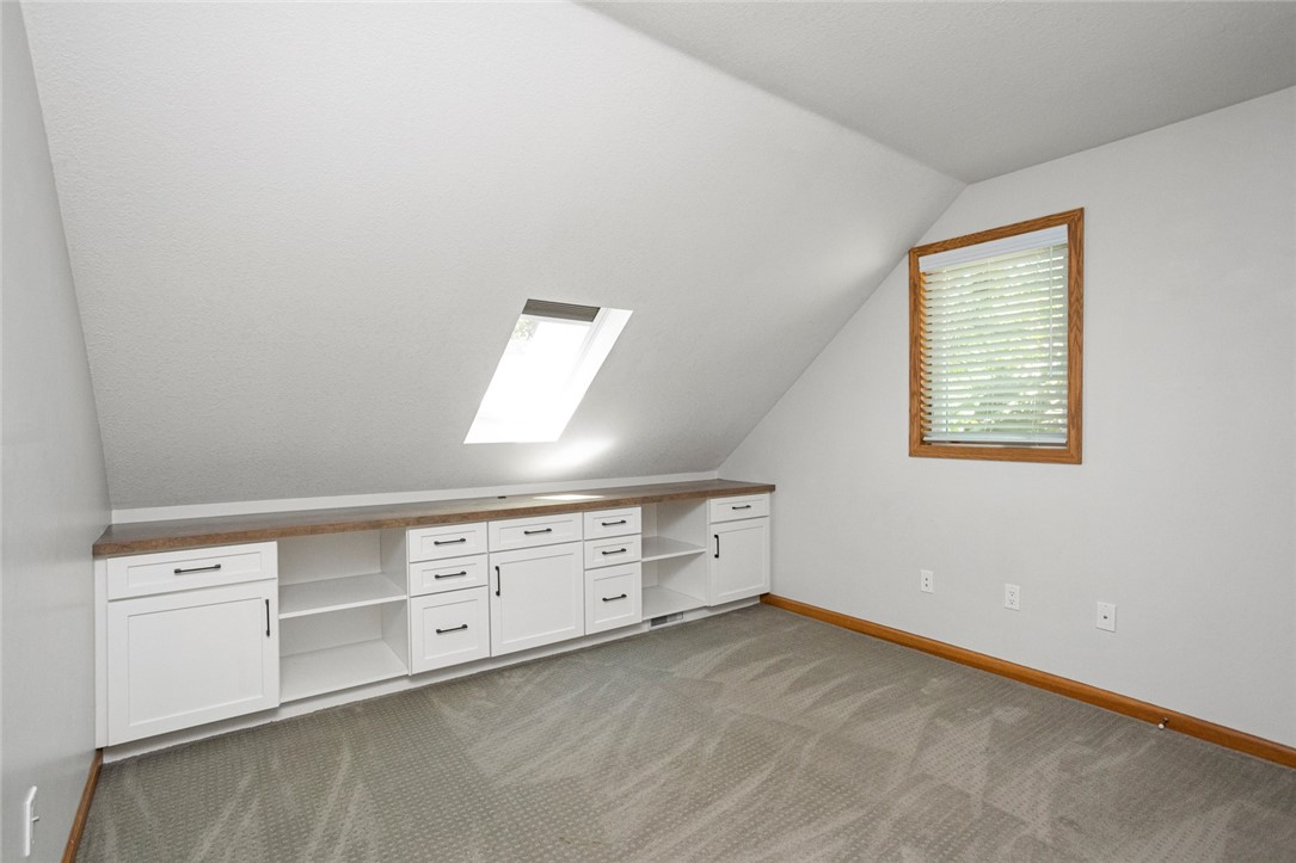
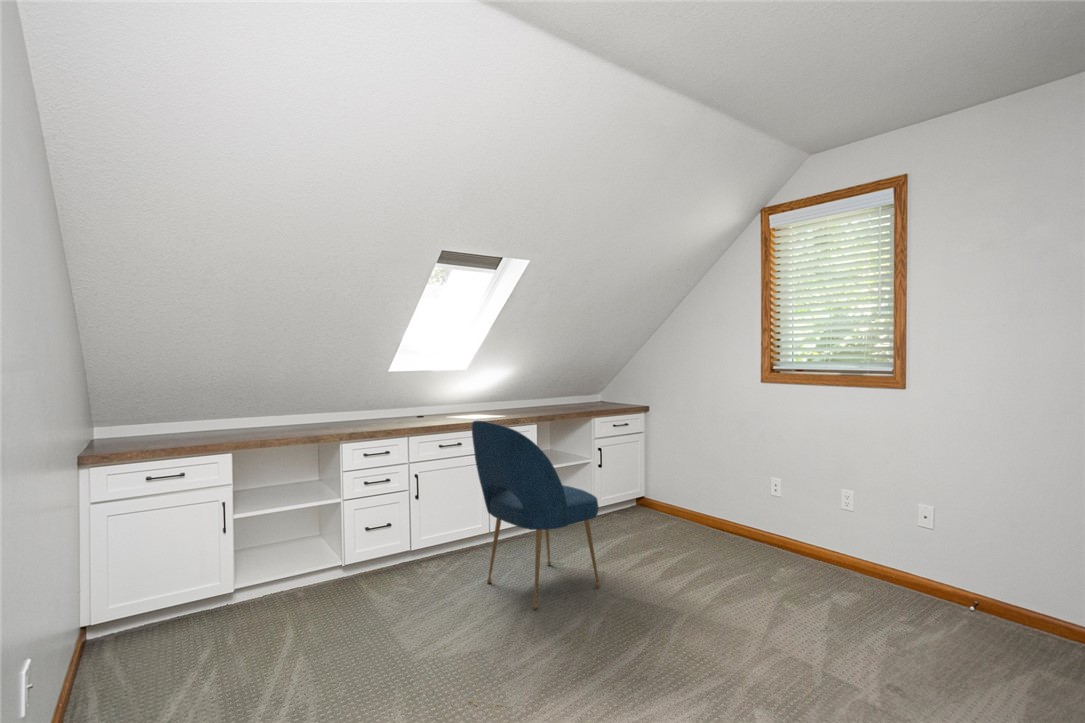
+ chair [471,420,601,611]
